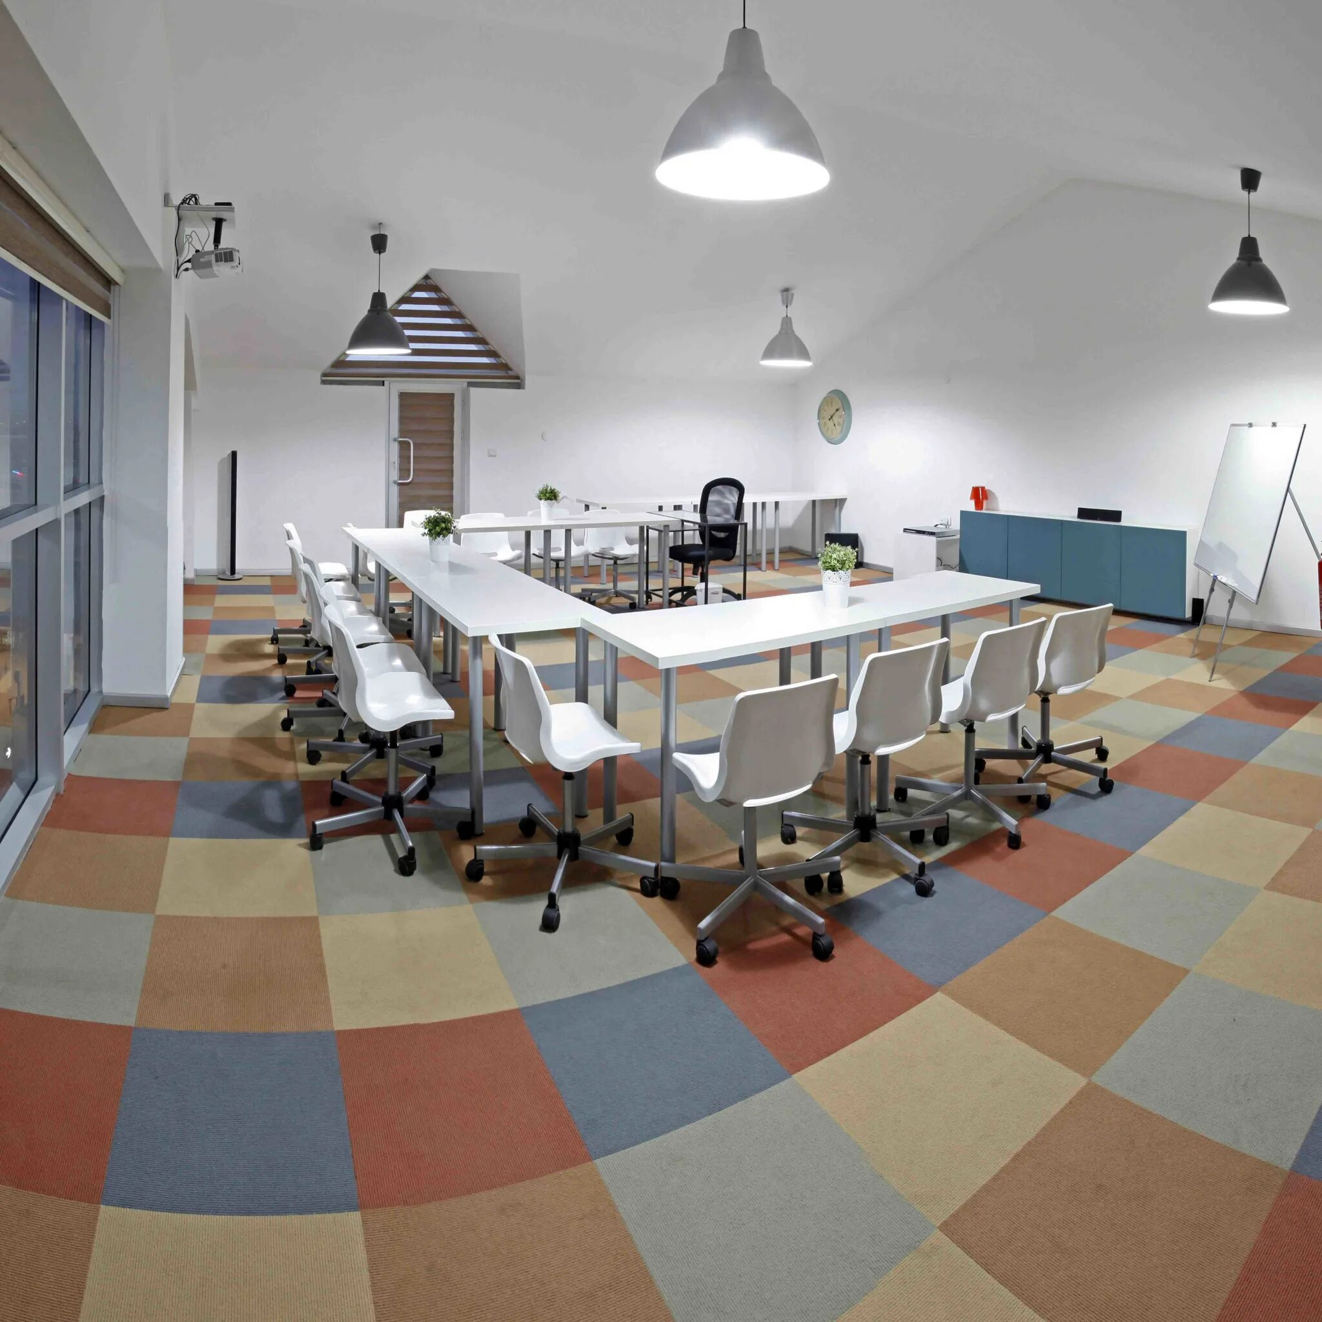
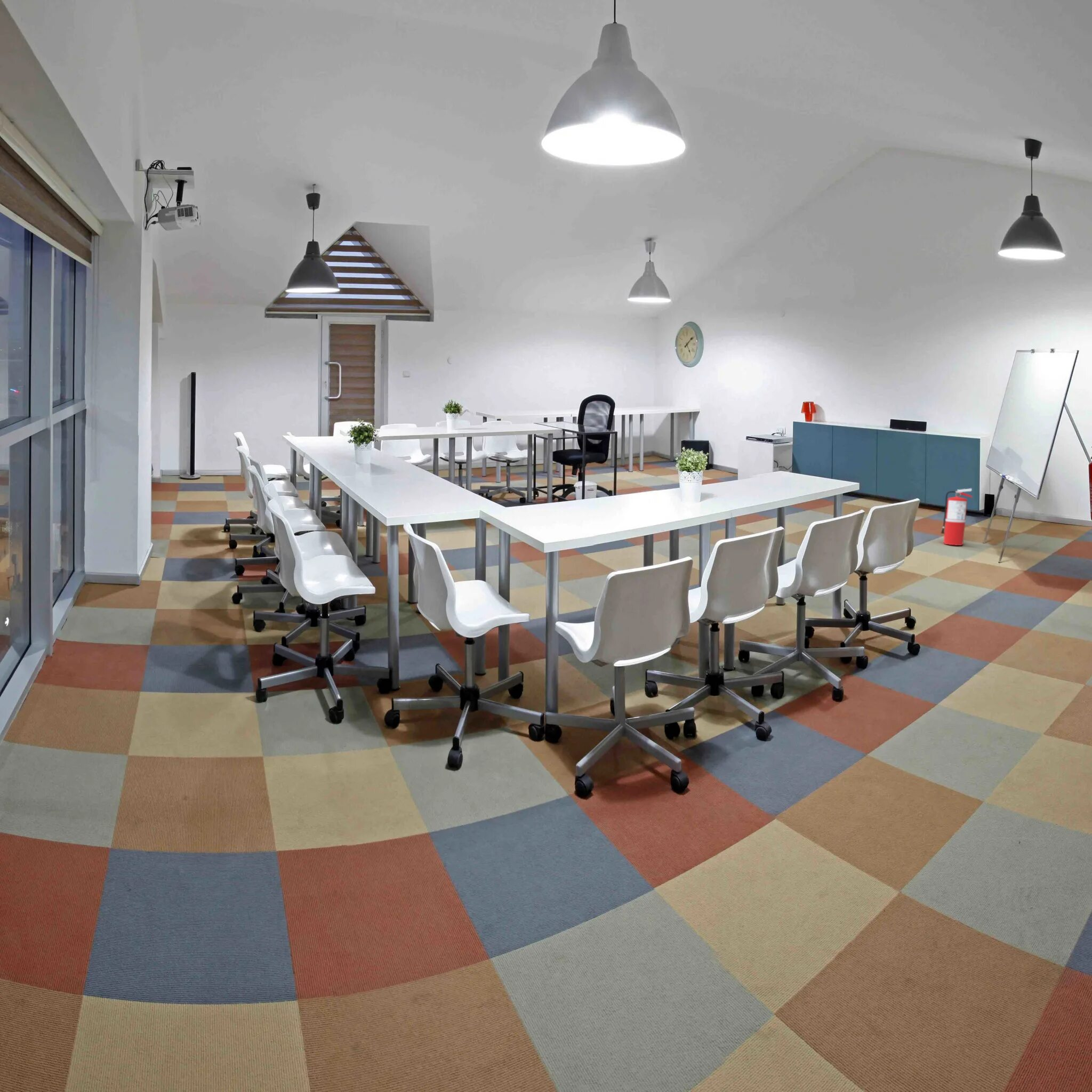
+ fire extinguisher [940,488,973,546]
